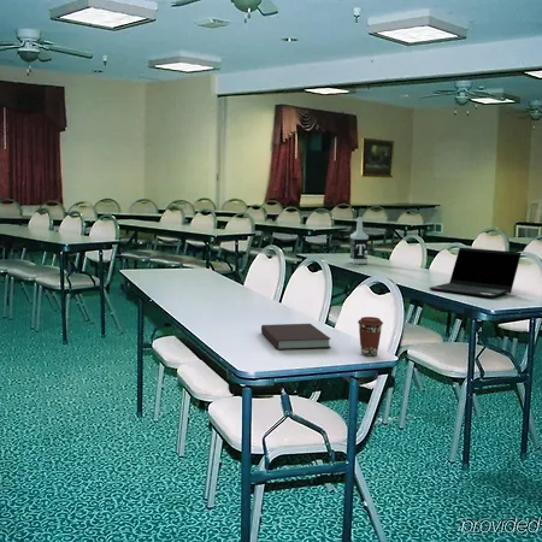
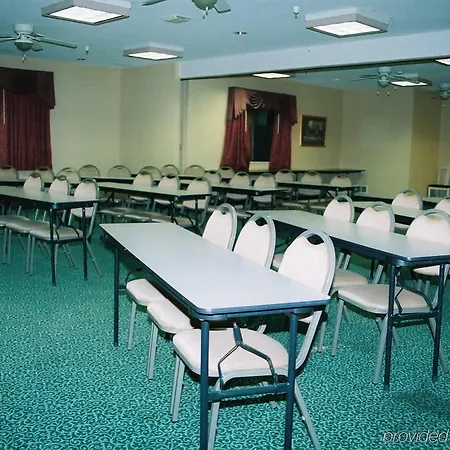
- vodka [348,217,370,265]
- laptop computer [429,247,523,299]
- notebook [260,323,331,350]
- coffee cup [357,316,384,358]
